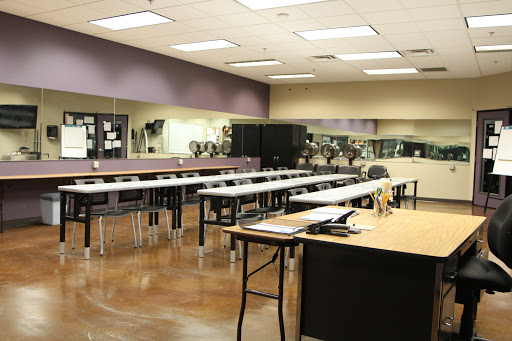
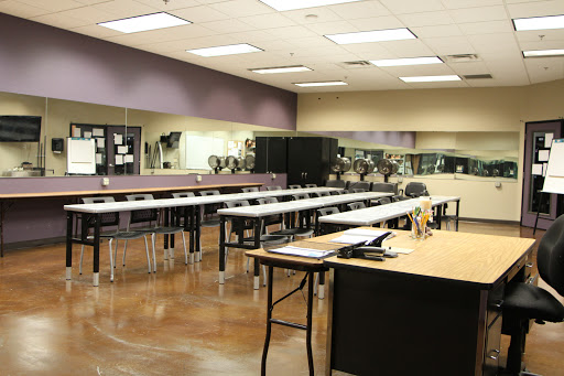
- trash can [38,192,70,226]
